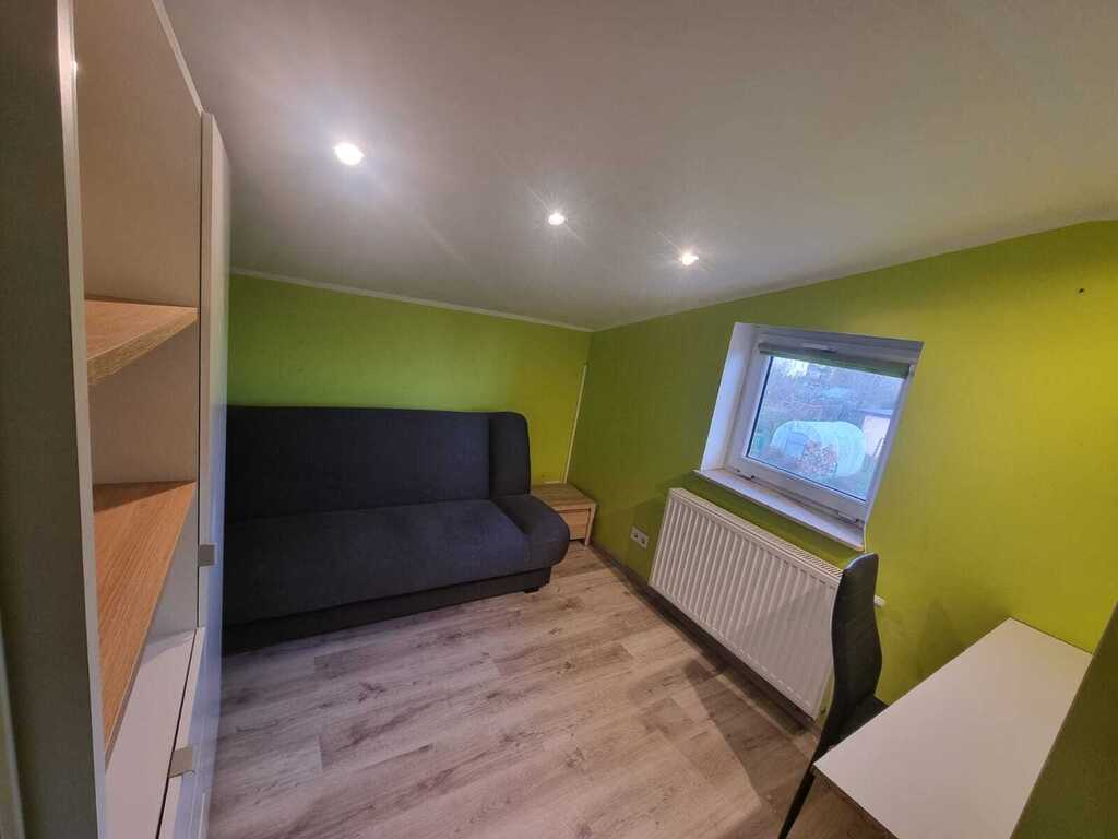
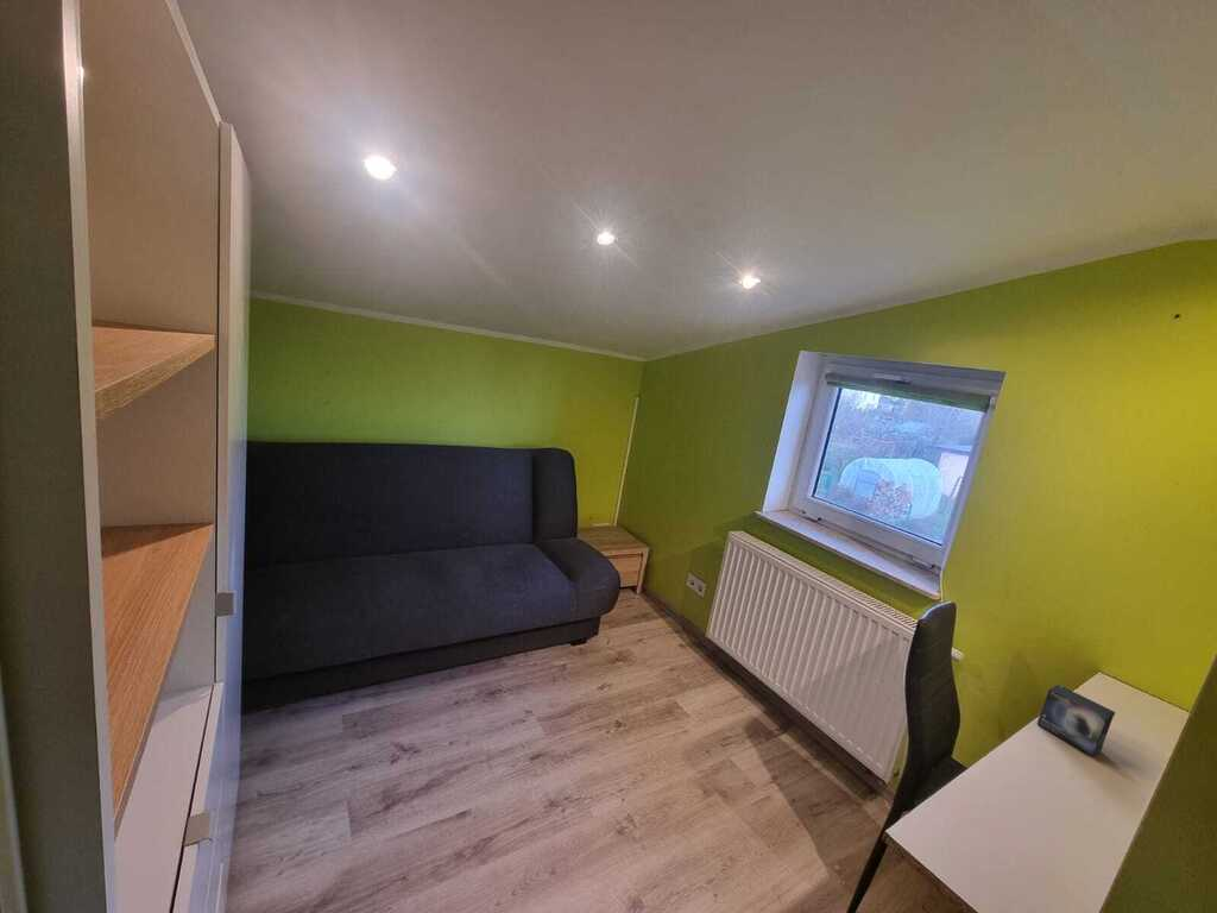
+ small box [1036,684,1116,757]
